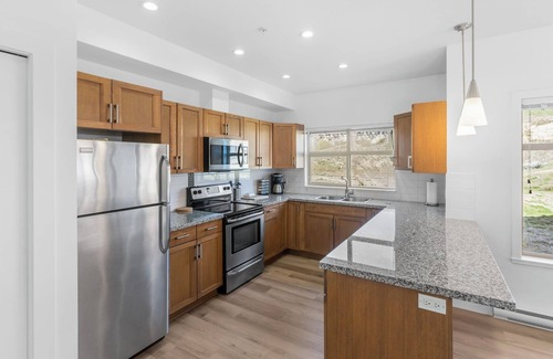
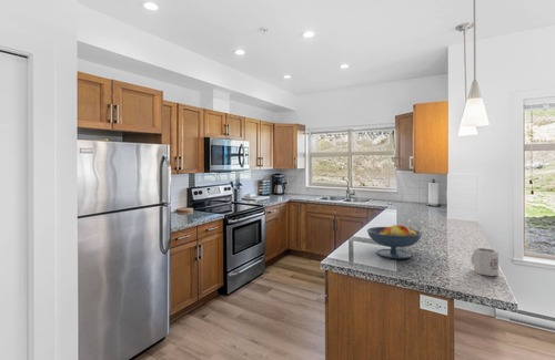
+ fruit bowl [366,223,423,260]
+ mug [470,247,500,277]
